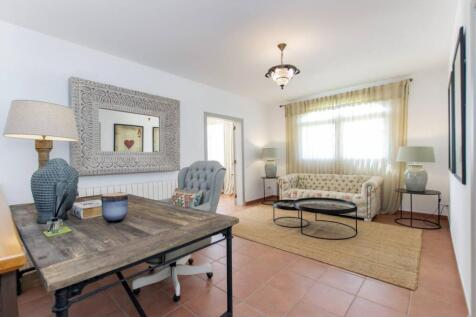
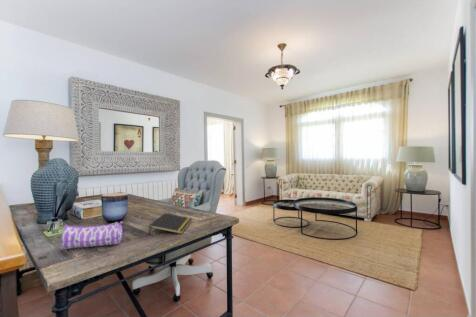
+ notepad [148,212,193,236]
+ pencil case [60,220,126,250]
